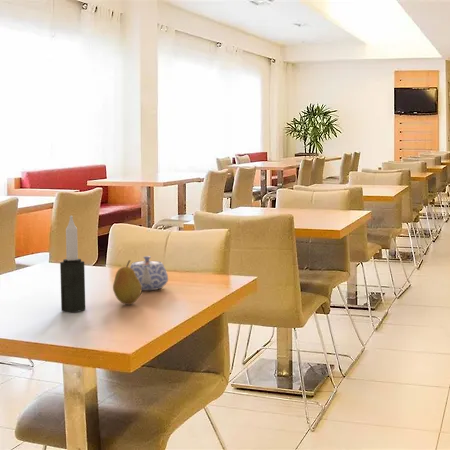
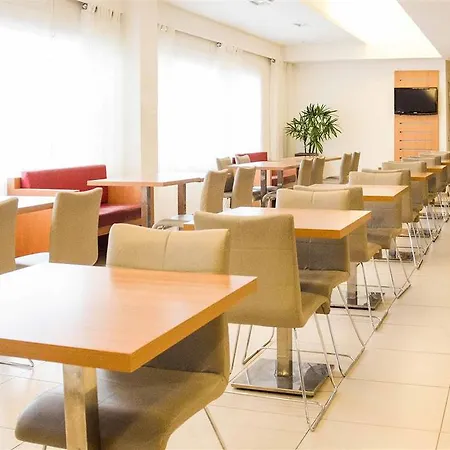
- fruit [112,259,142,306]
- candle [59,215,86,313]
- teapot [129,255,169,291]
